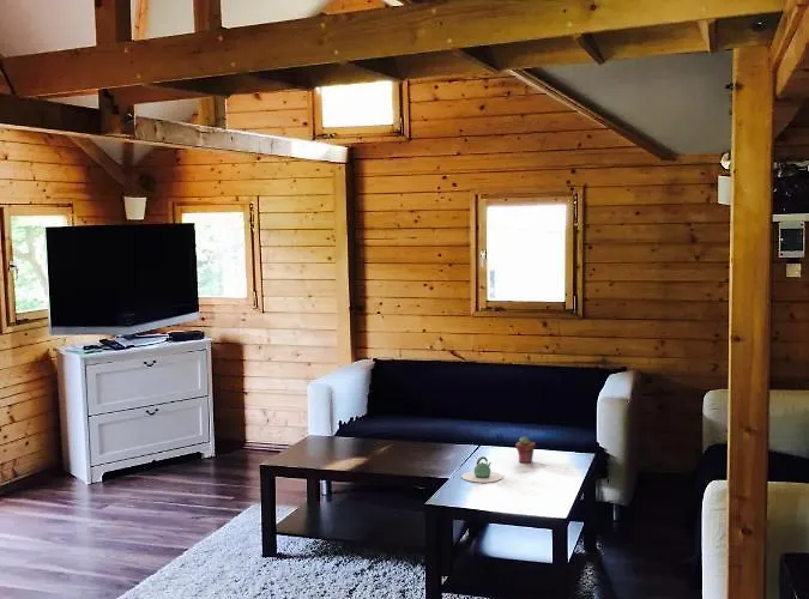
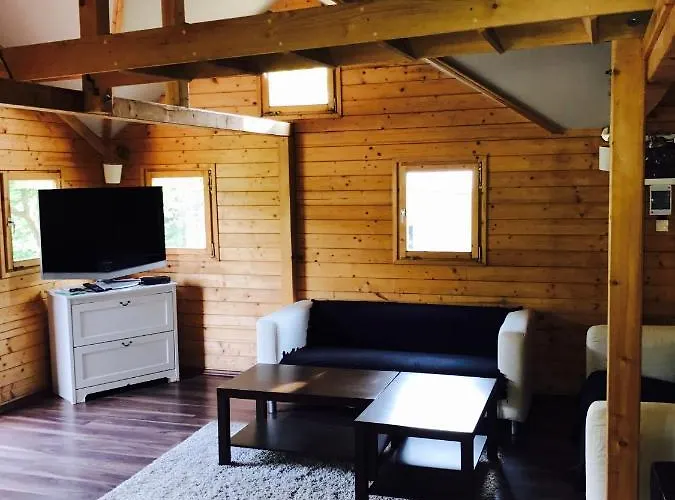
- teapot [460,455,505,484]
- potted succulent [514,435,536,464]
